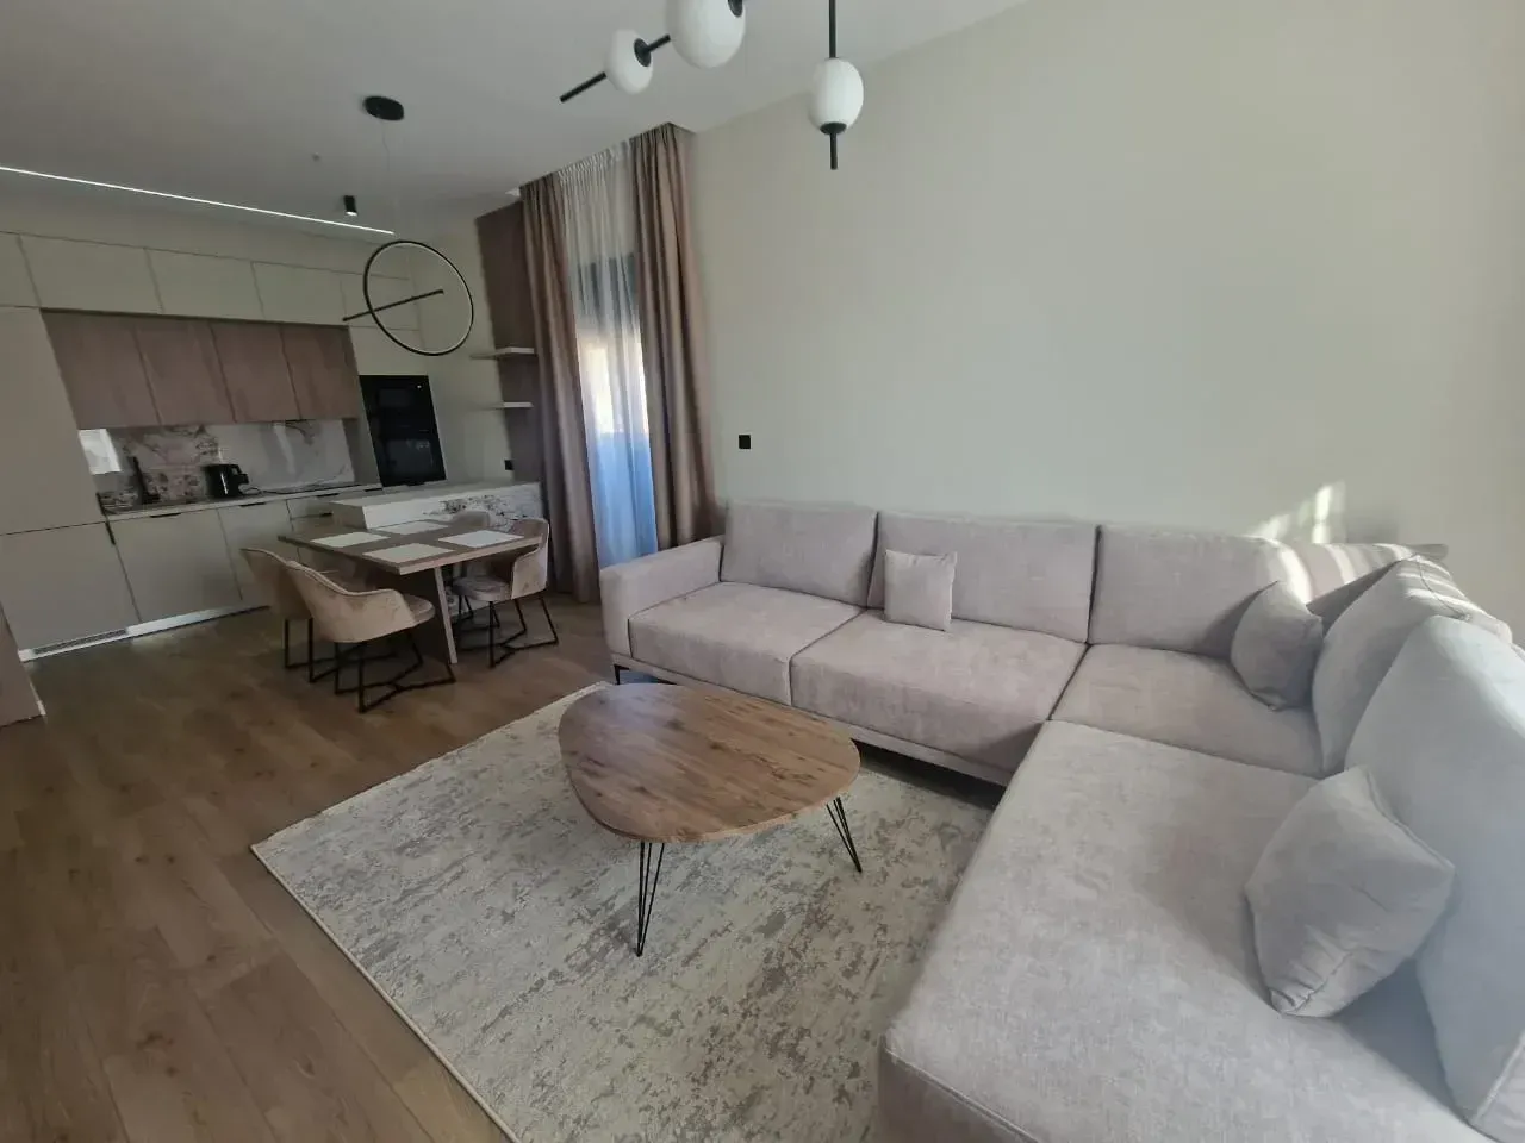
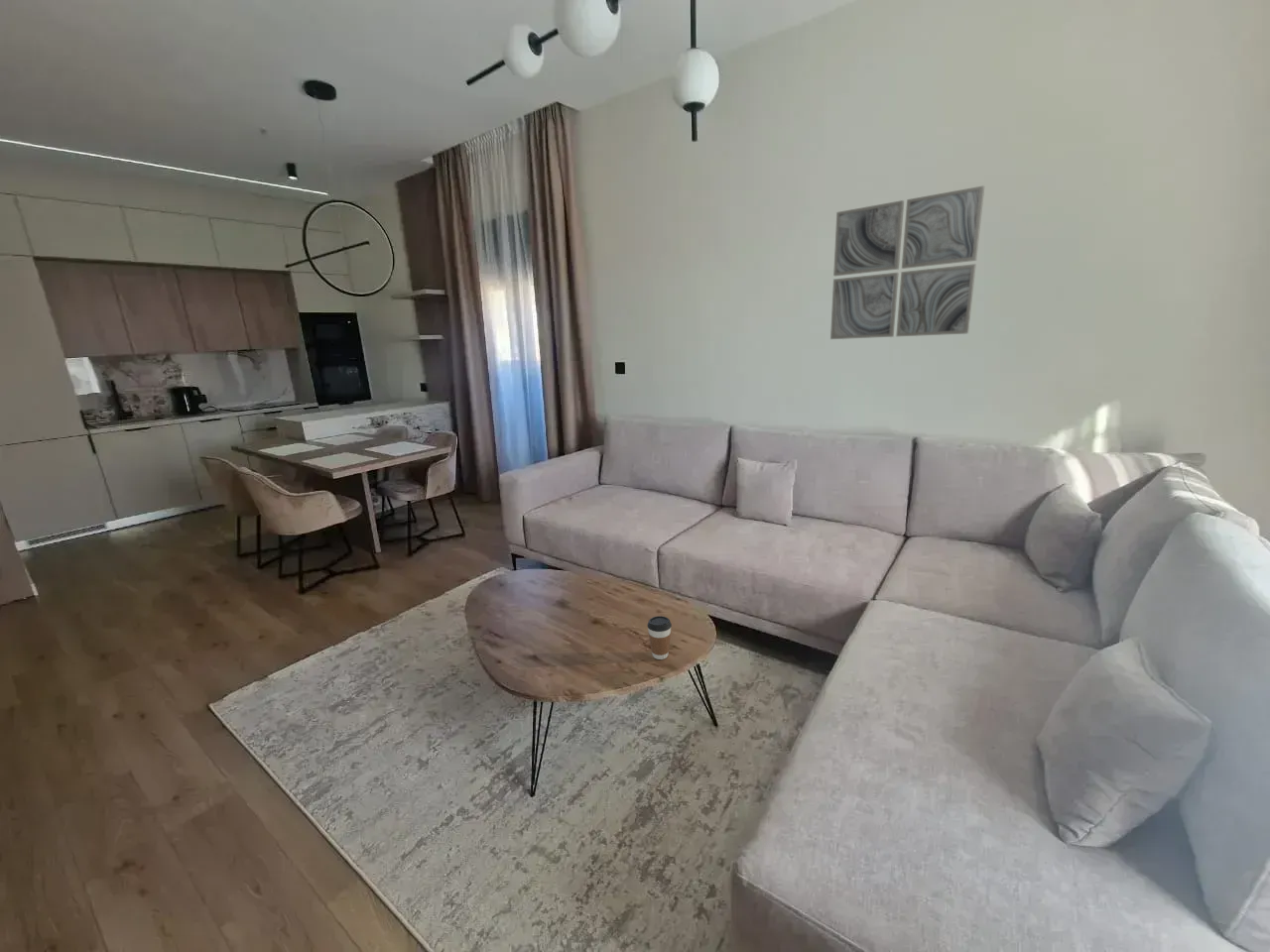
+ wall art [829,184,985,340]
+ coffee cup [646,615,673,660]
